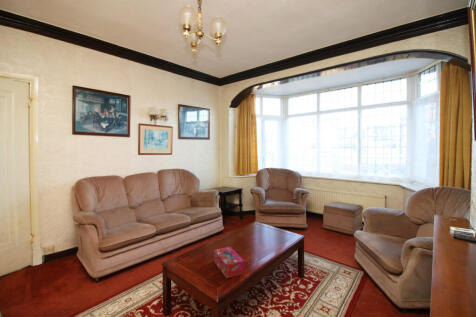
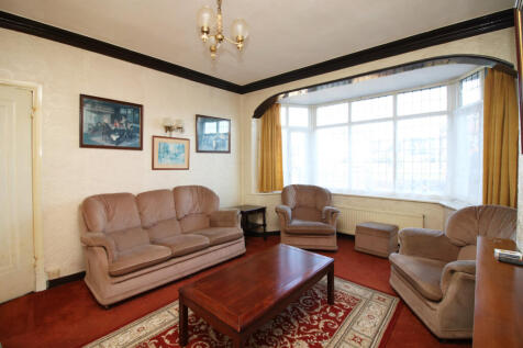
- tissue box [213,246,246,279]
